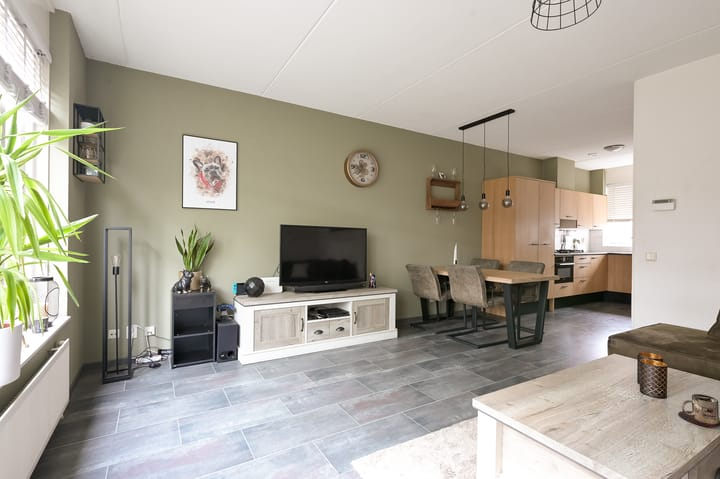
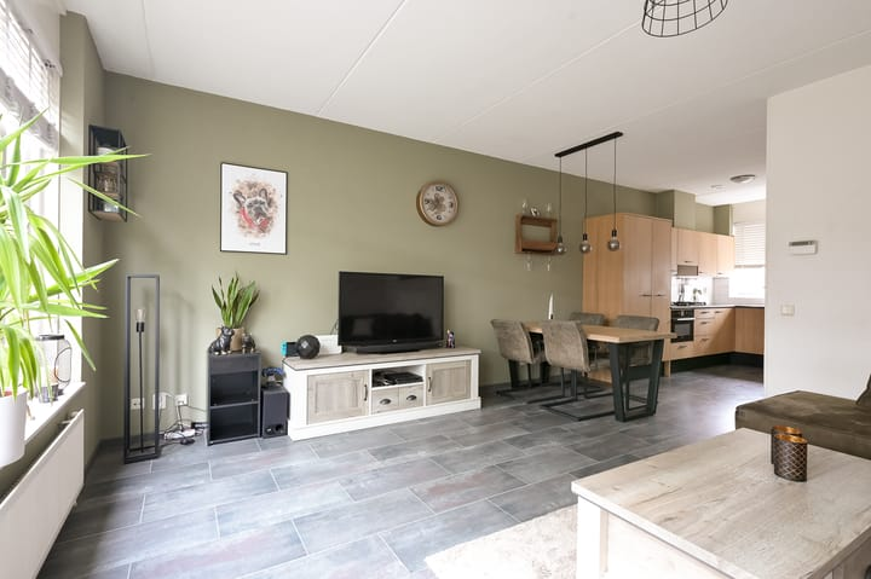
- mug [677,393,720,428]
